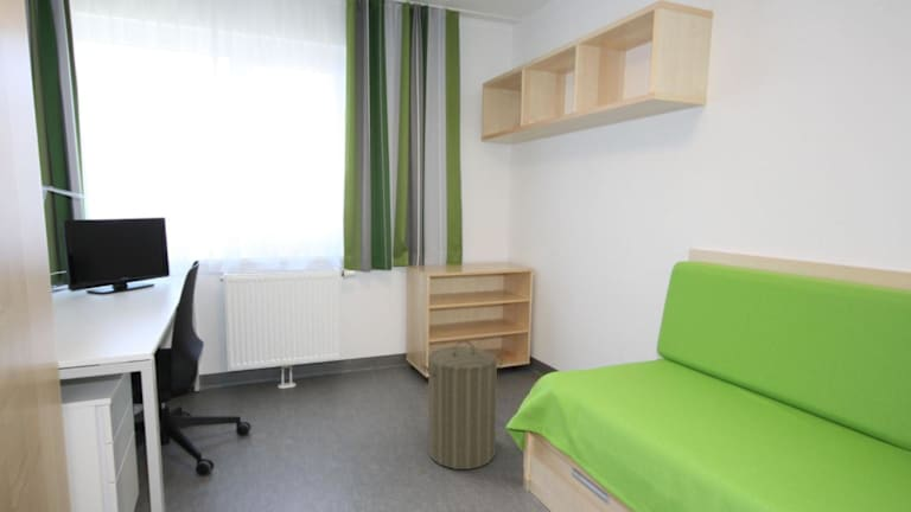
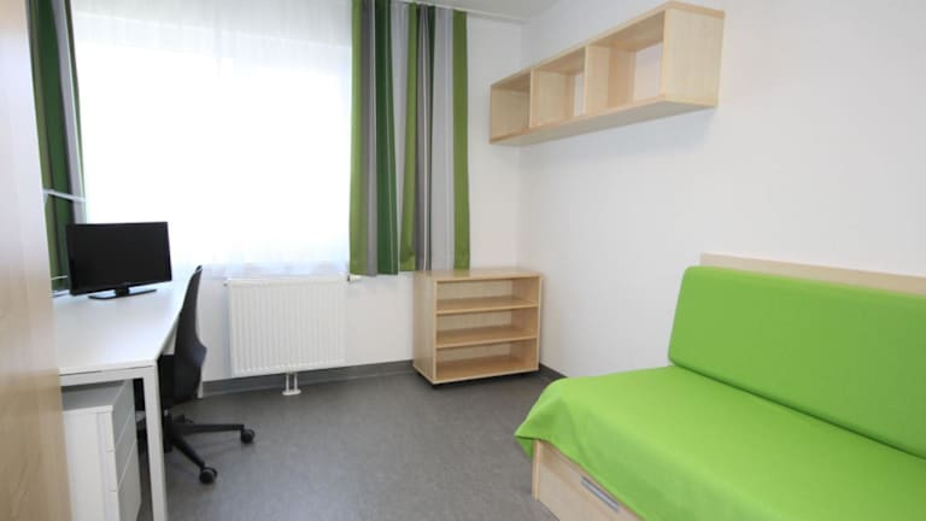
- laundry hamper [420,339,504,471]
